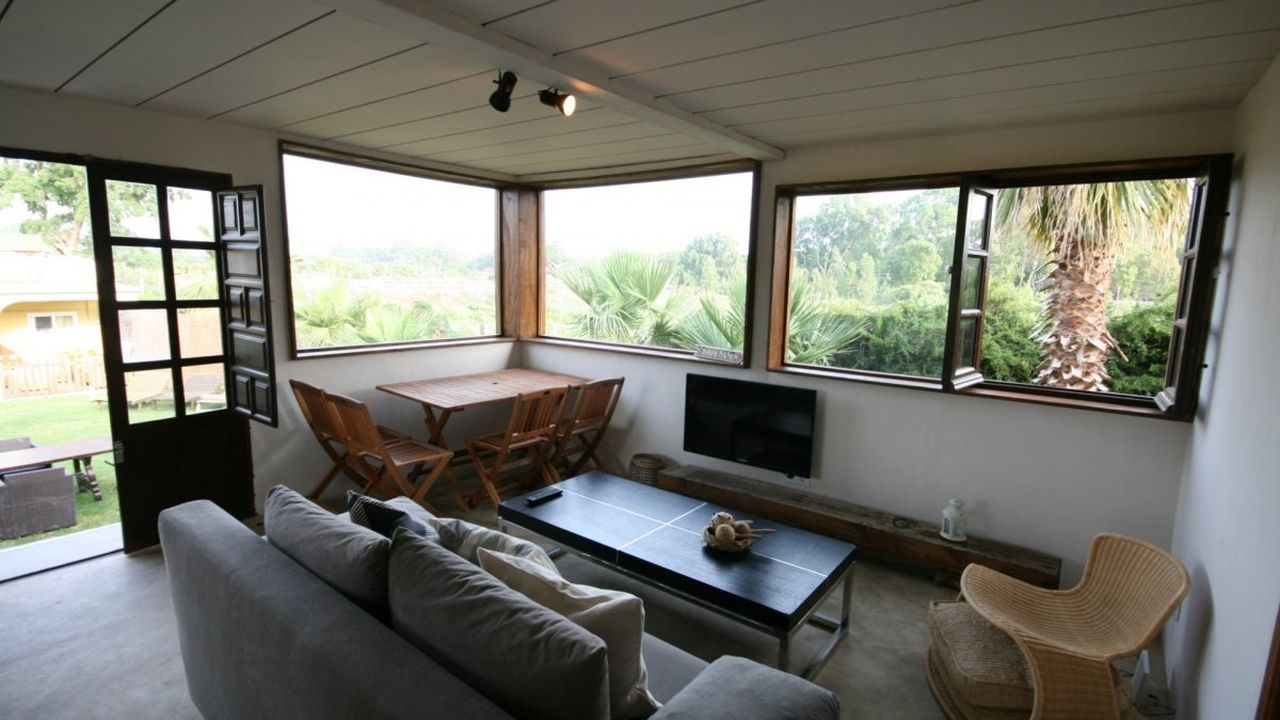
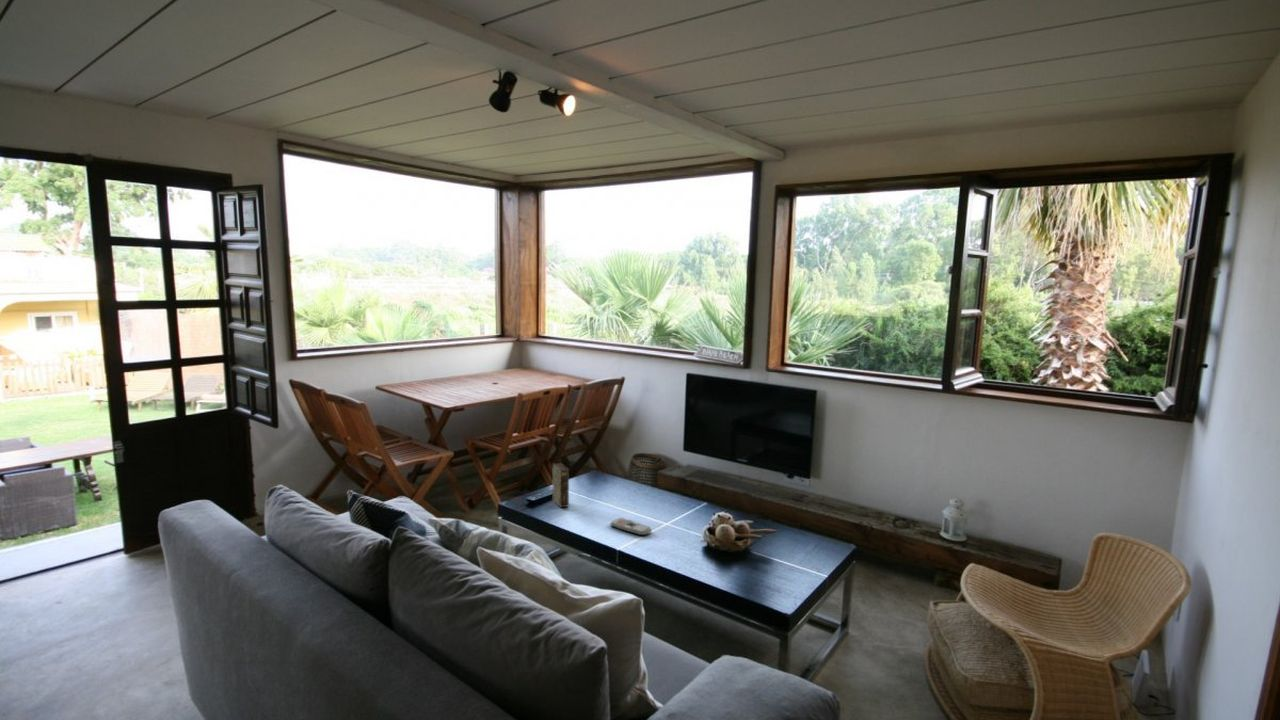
+ remote control [610,517,652,536]
+ book [551,462,570,508]
